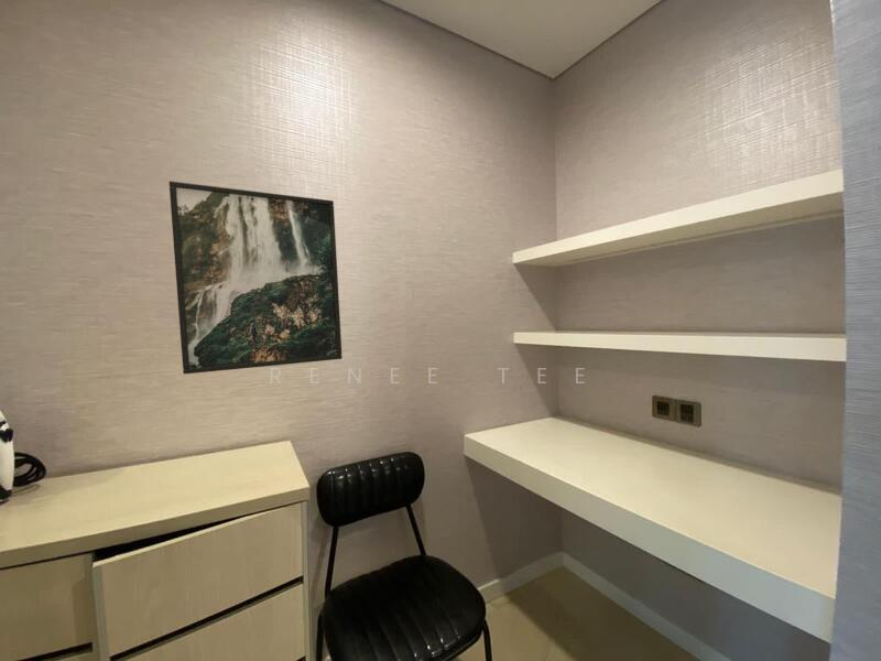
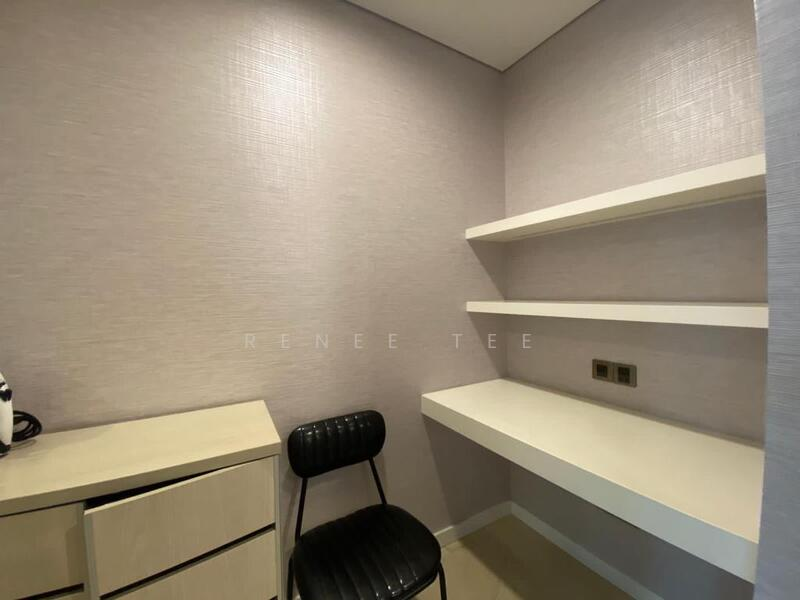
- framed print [167,180,344,376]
